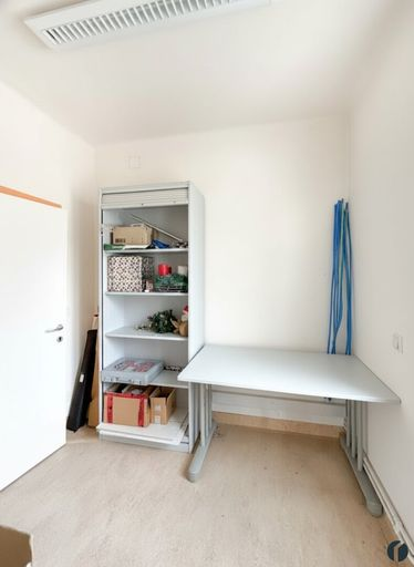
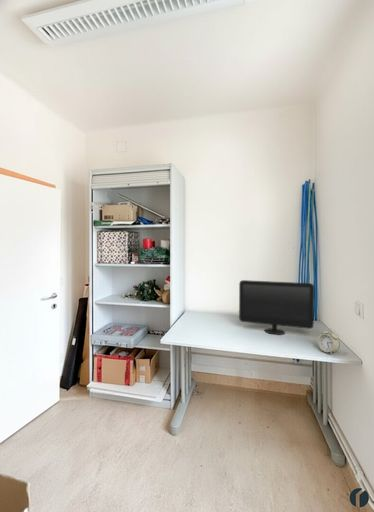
+ computer monitor [238,279,315,336]
+ alarm clock [317,327,341,355]
